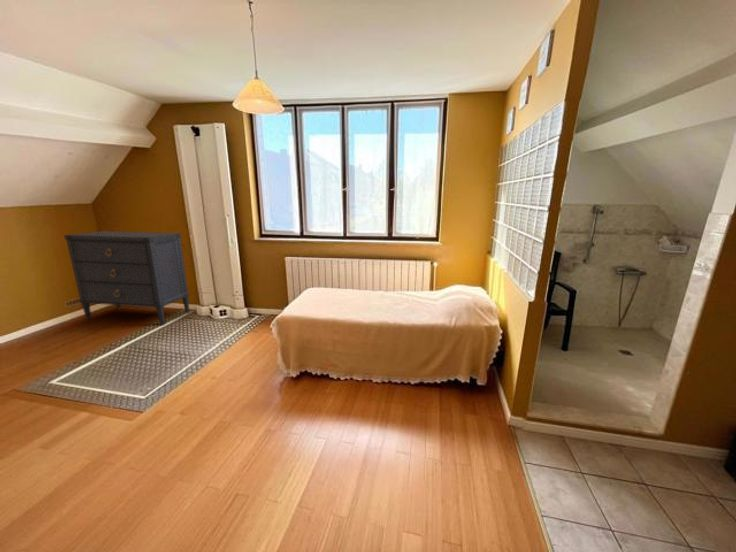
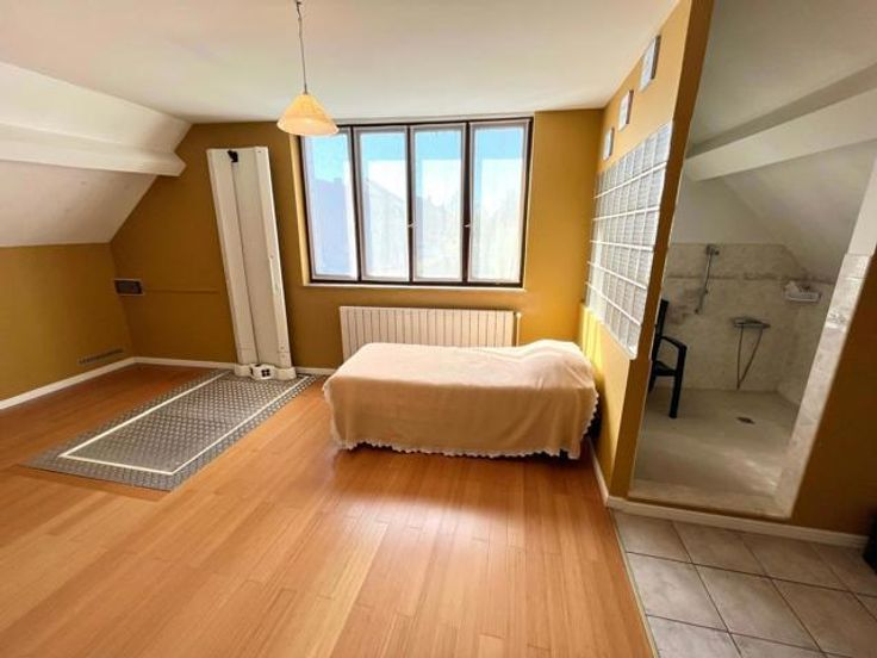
- dresser [63,230,191,326]
